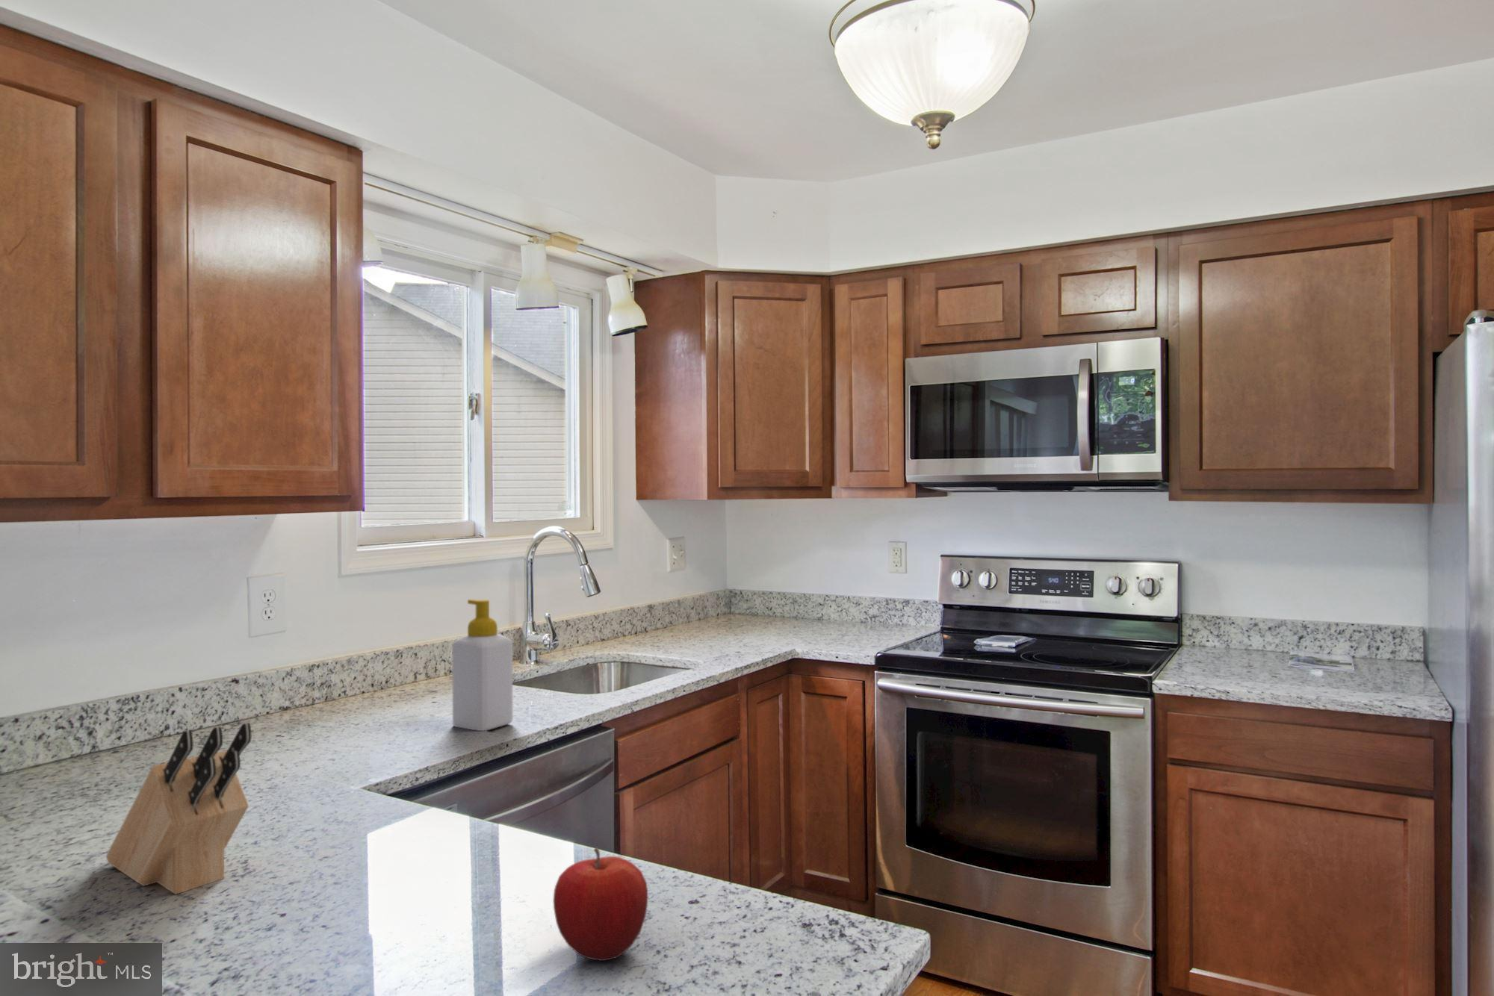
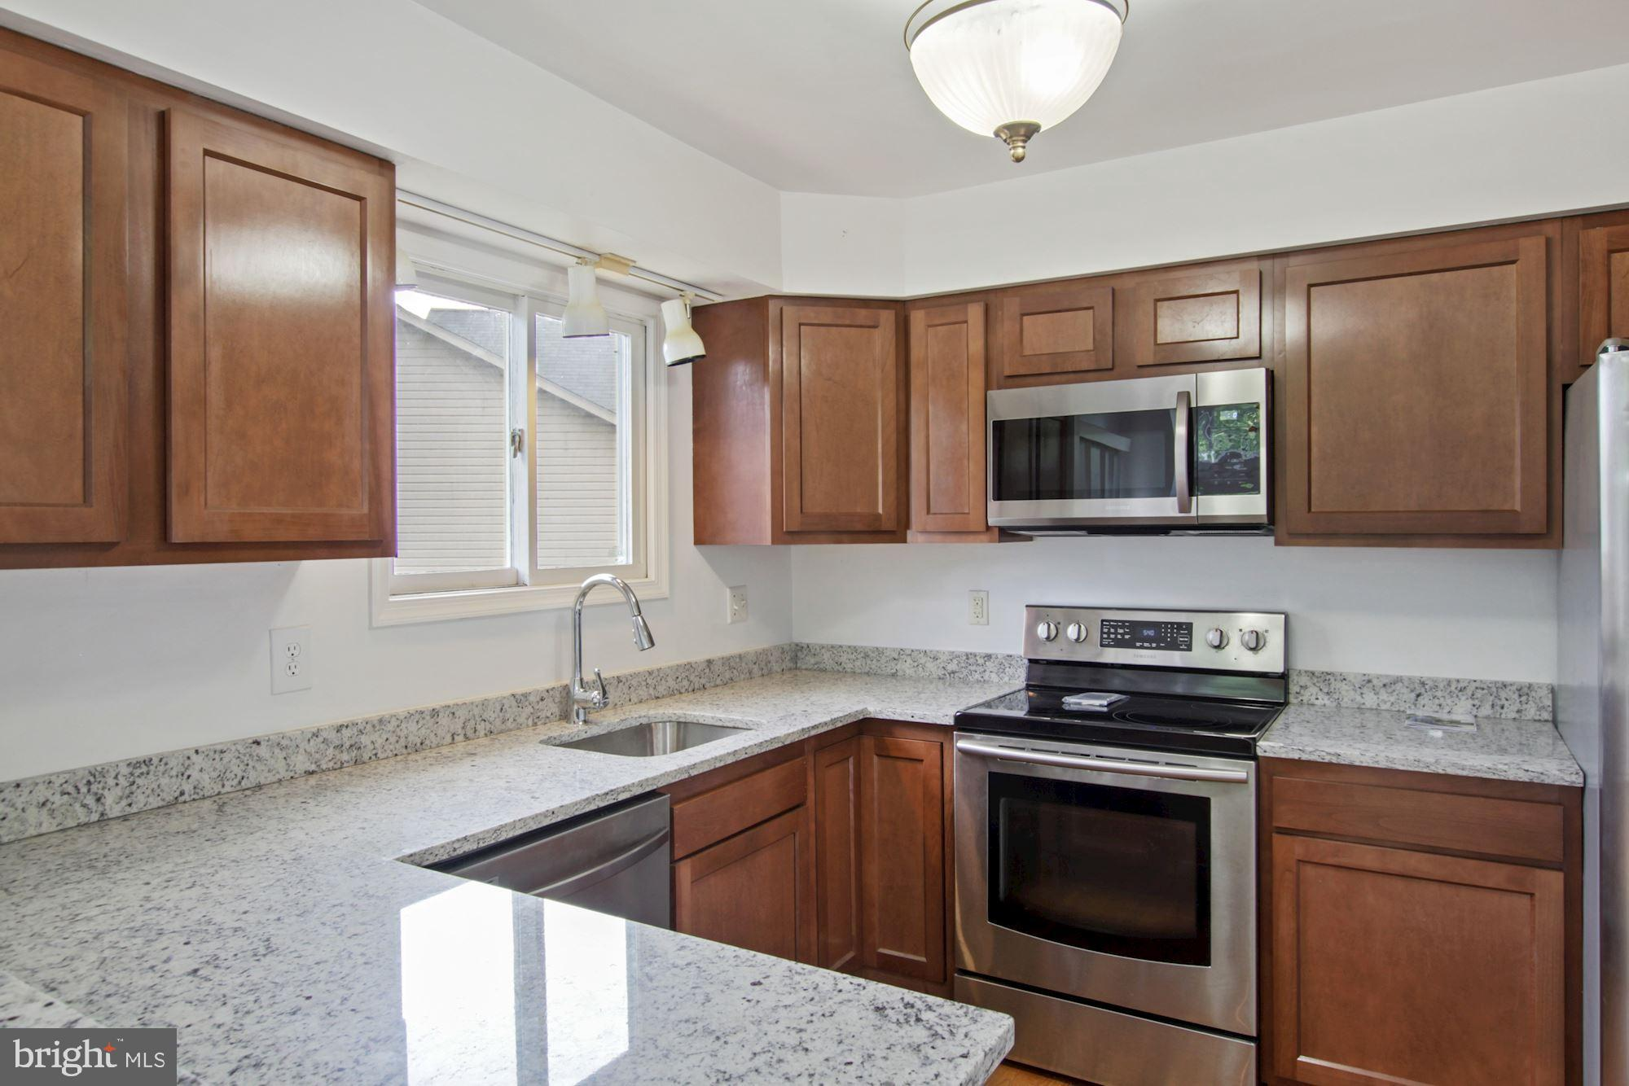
- fruit [552,847,648,962]
- knife block [106,721,251,895]
- soap bottle [451,599,514,731]
